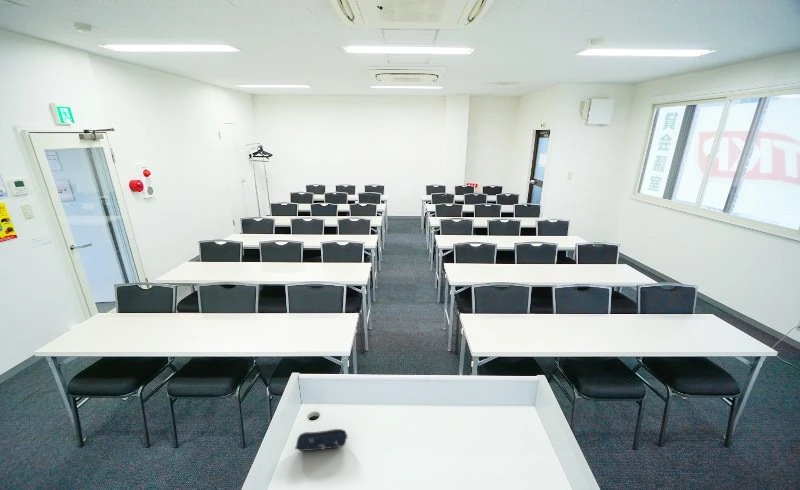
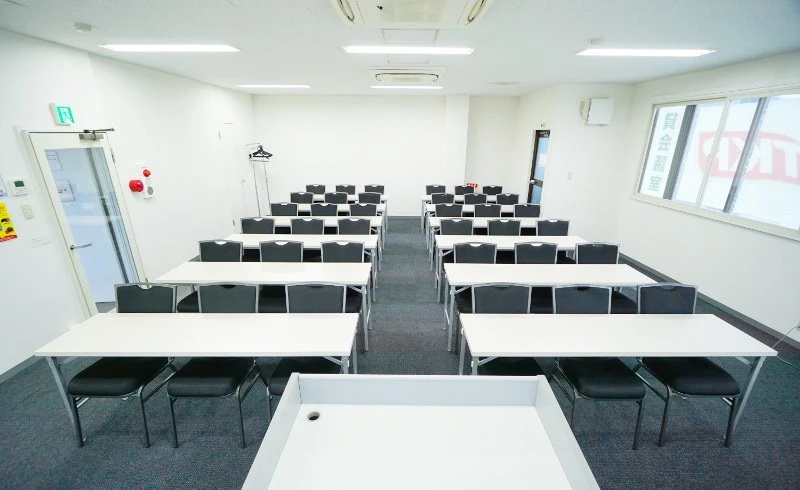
- pencil case [294,428,348,452]
